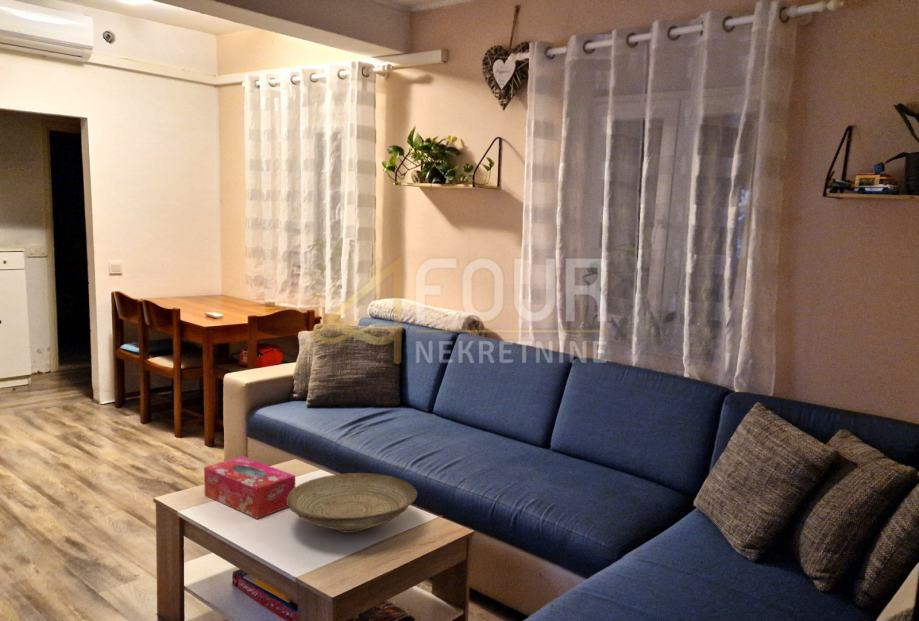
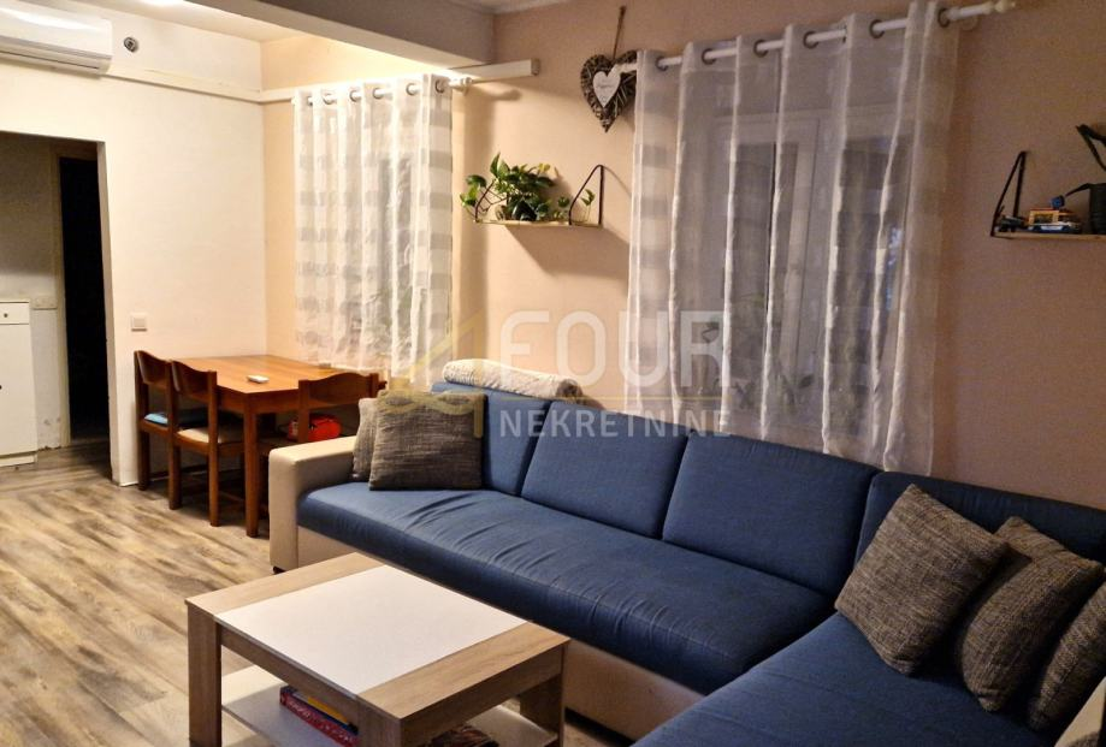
- decorative bowl [287,472,418,534]
- tissue box [203,455,296,520]
